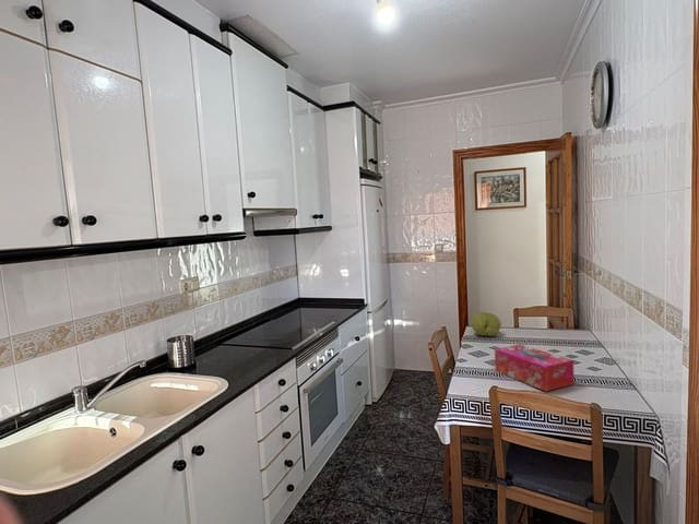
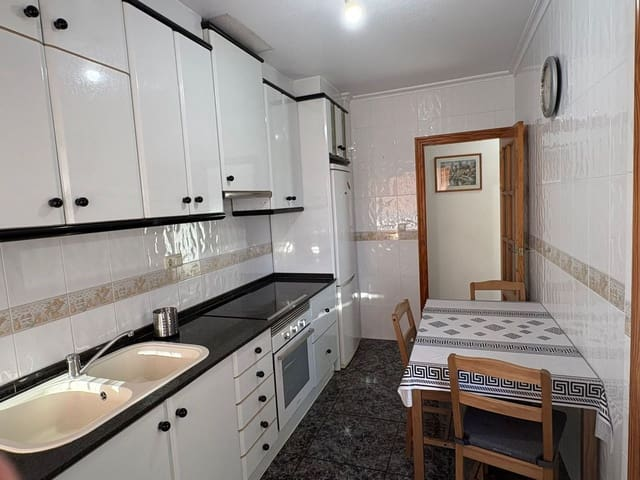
- fruit [470,311,502,337]
- tissue box [494,344,576,392]
